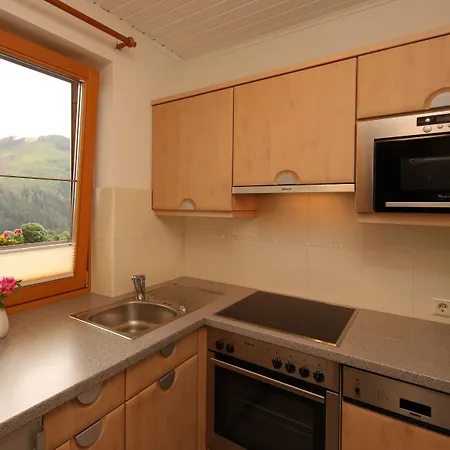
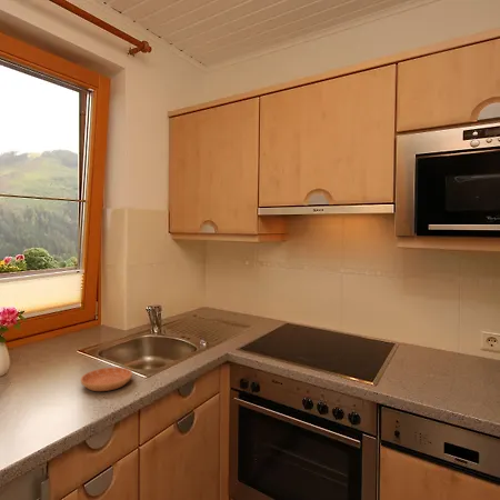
+ saucer [80,366,133,392]
